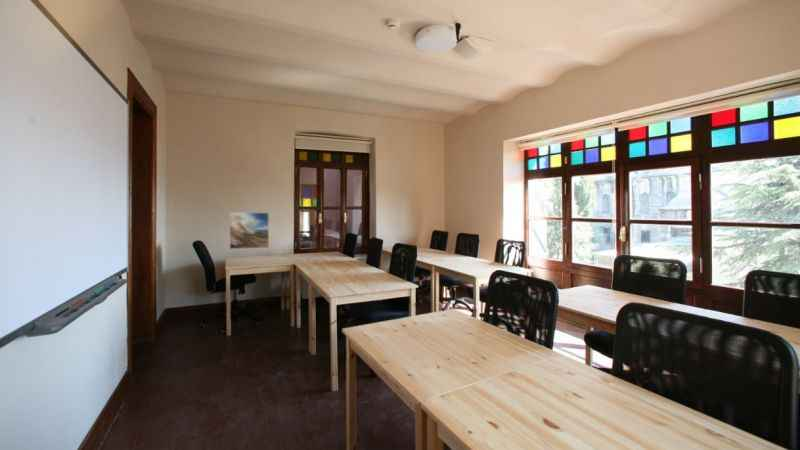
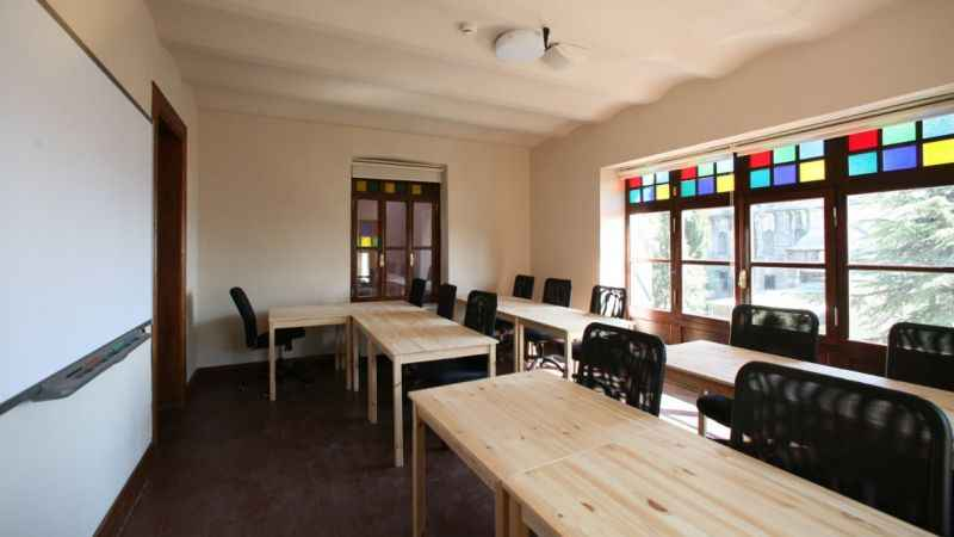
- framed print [228,211,270,250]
